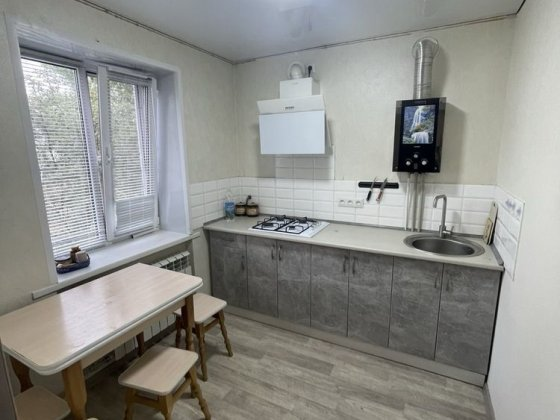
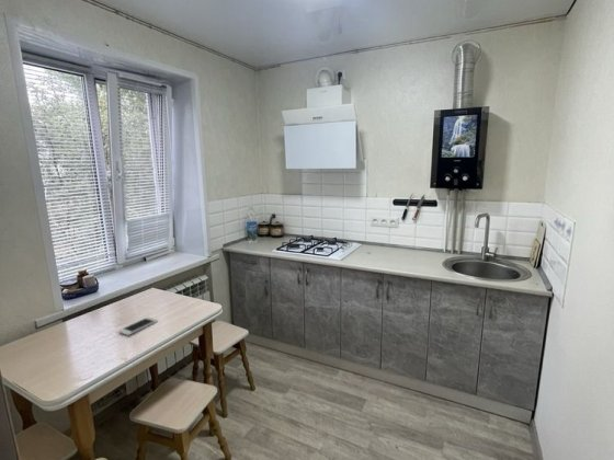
+ smartphone [117,317,158,336]
